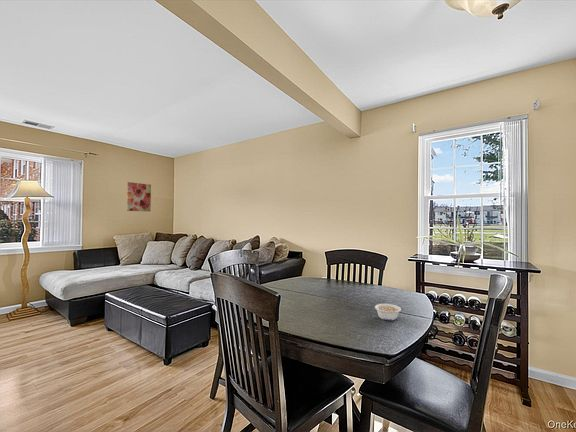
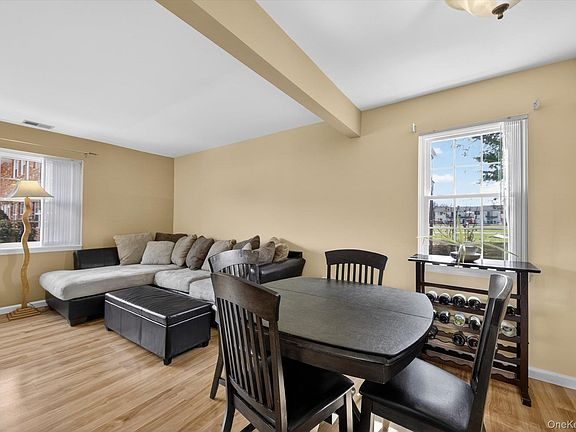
- legume [373,303,402,321]
- wall art [126,181,152,213]
